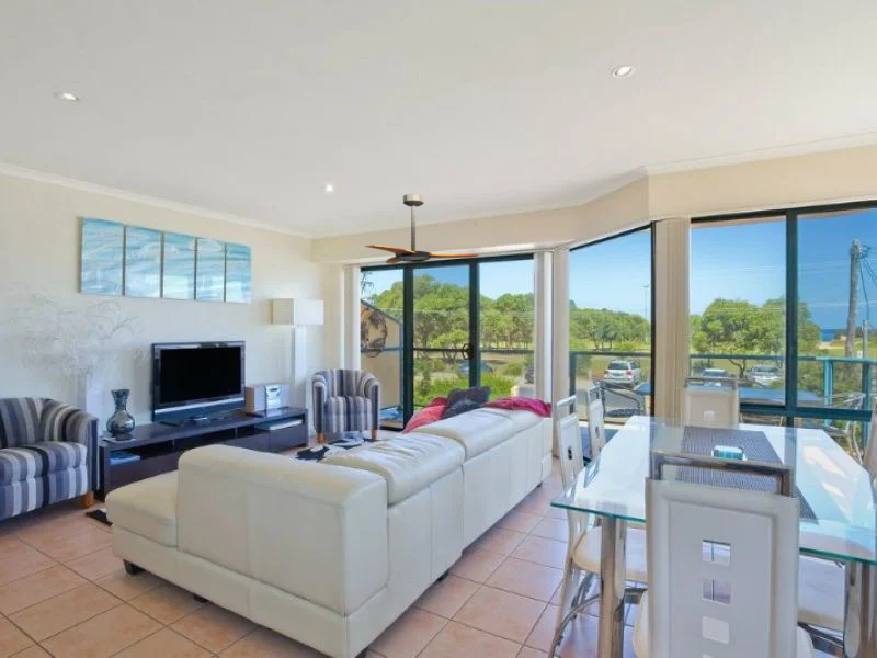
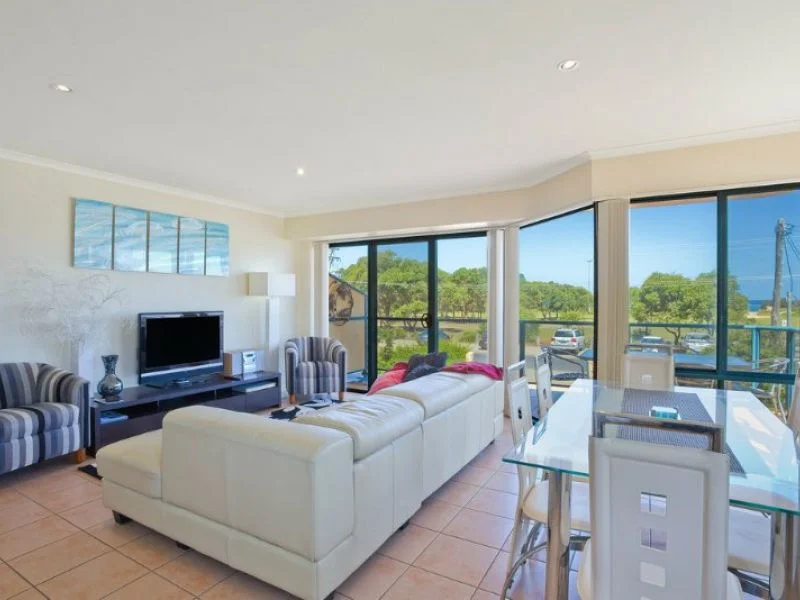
- ceiling fan [364,193,480,265]
